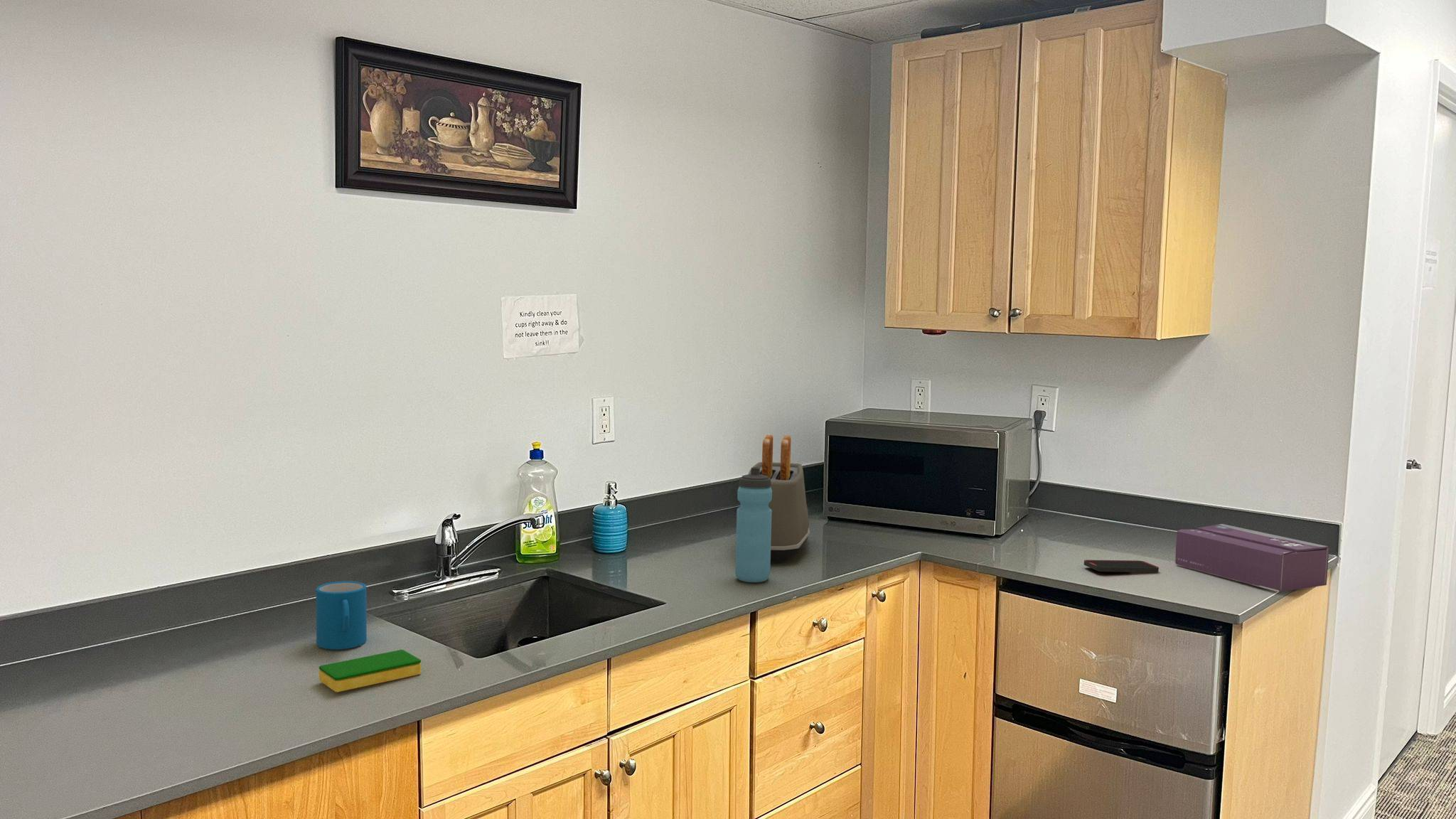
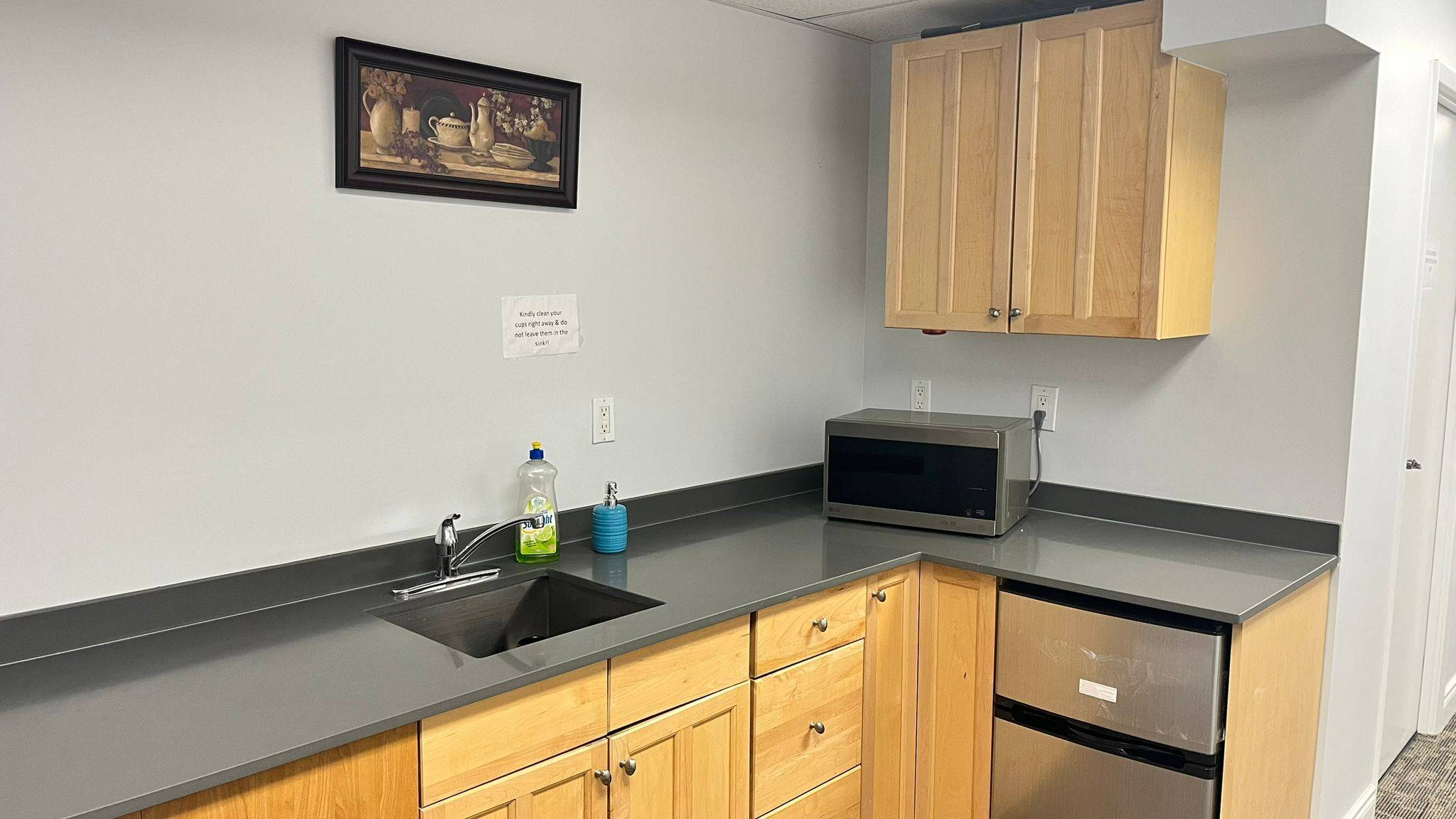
- smartphone [1083,560,1160,573]
- mug [316,581,368,651]
- water bottle [734,466,772,583]
- dish sponge [319,649,422,693]
- tissue box [1174,523,1330,592]
- toaster [748,434,810,562]
